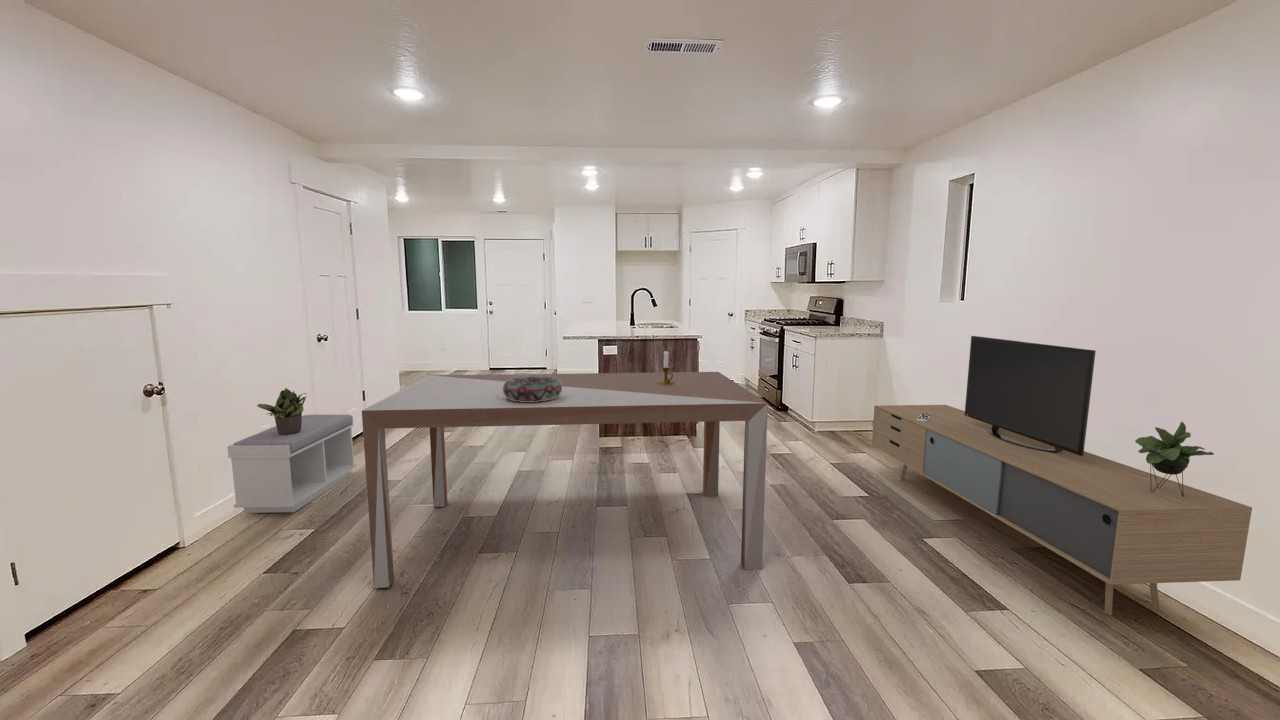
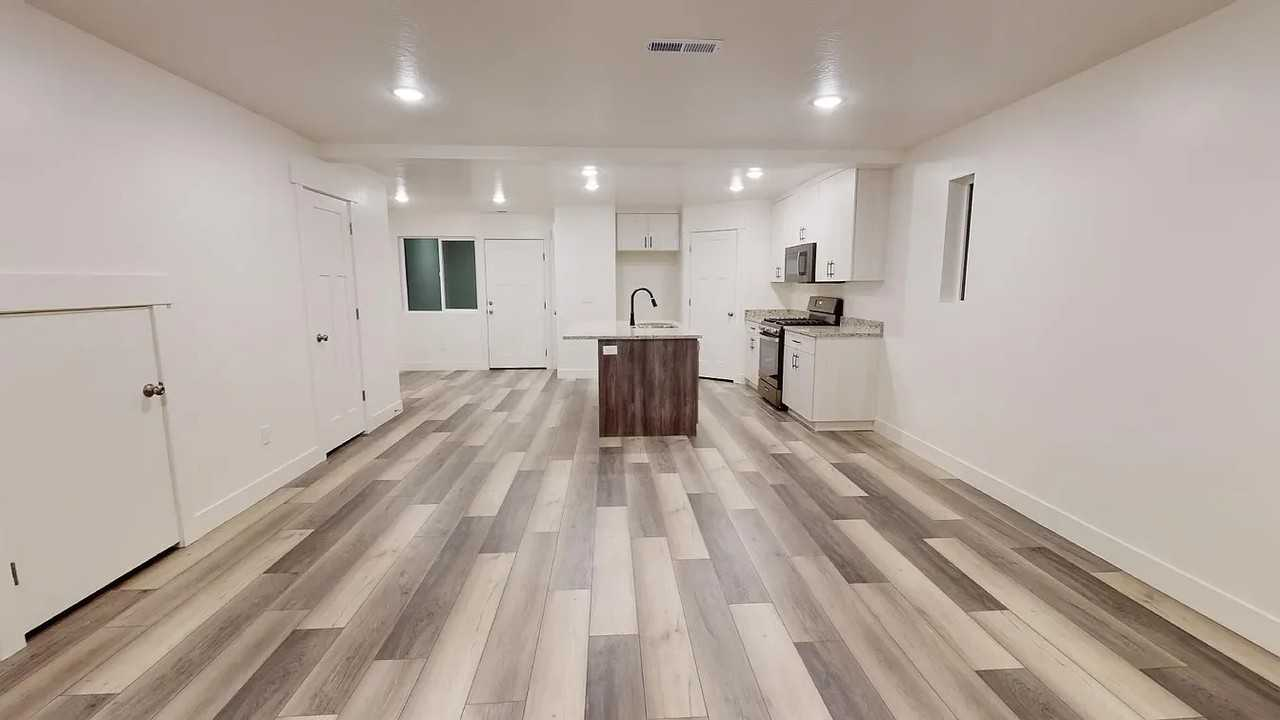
- media console [871,335,1253,616]
- bench [226,414,357,514]
- table [361,371,769,589]
- potted plant [256,387,308,434]
- candlestick [657,350,675,385]
- decorative bowl [503,376,562,402]
